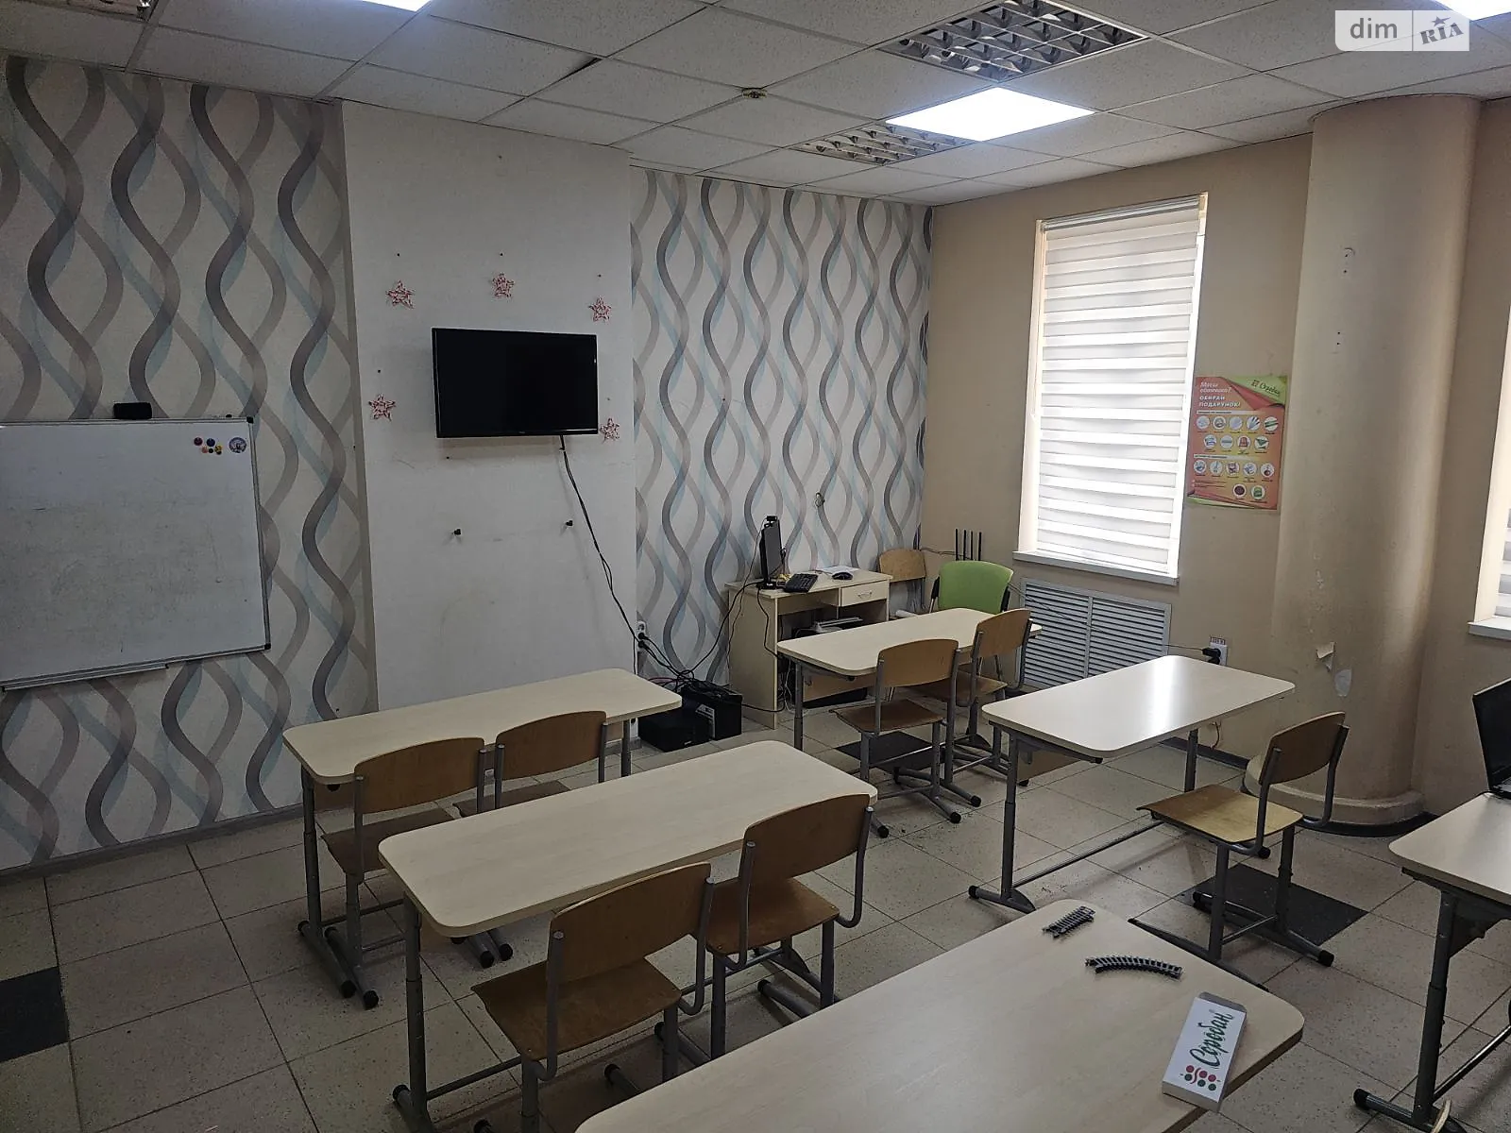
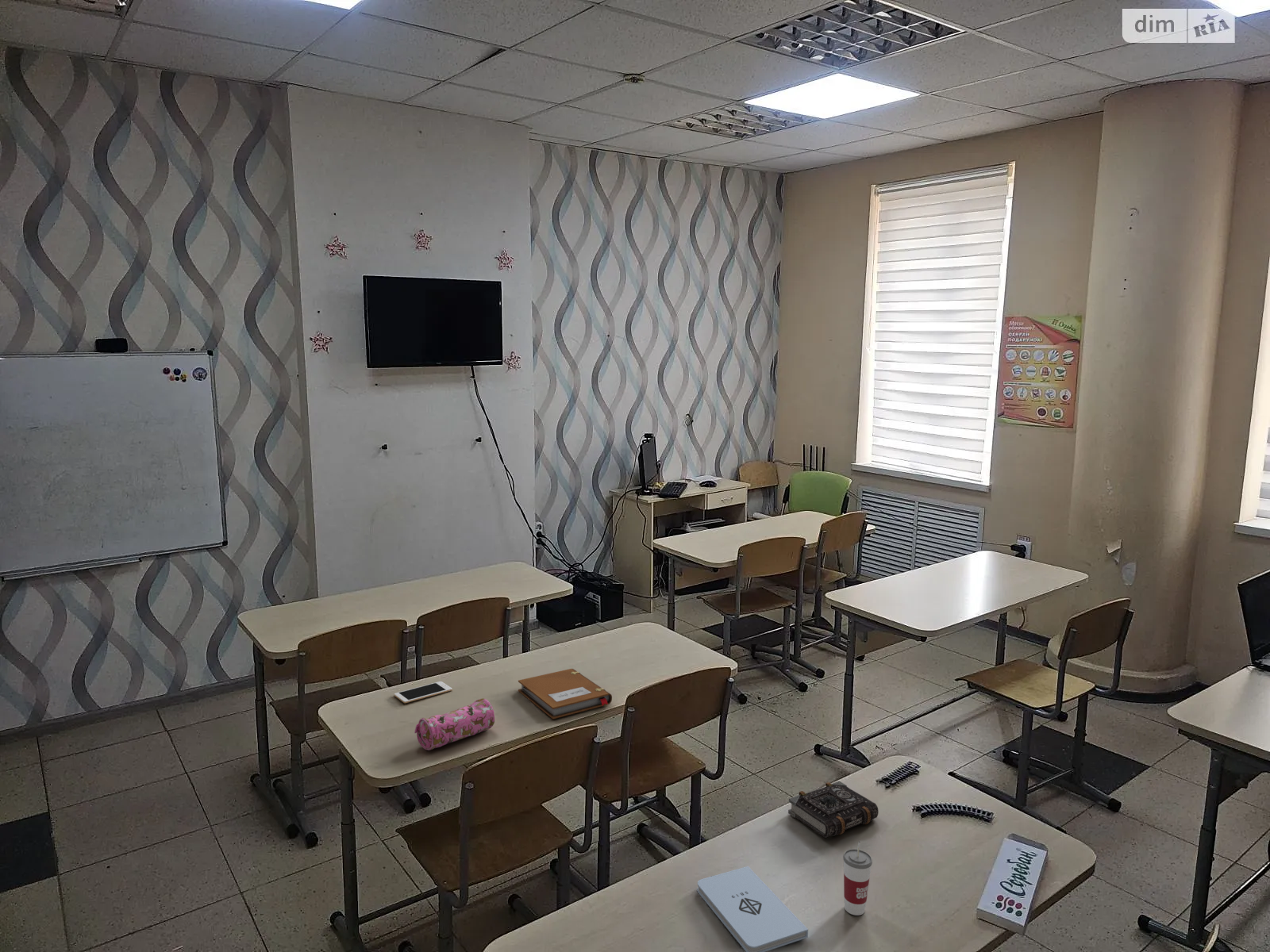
+ notebook [518,668,613,720]
+ cup [842,840,873,916]
+ notepad [696,866,809,952]
+ book [787,781,879,839]
+ pencil case [414,697,495,751]
+ cell phone [394,681,453,704]
